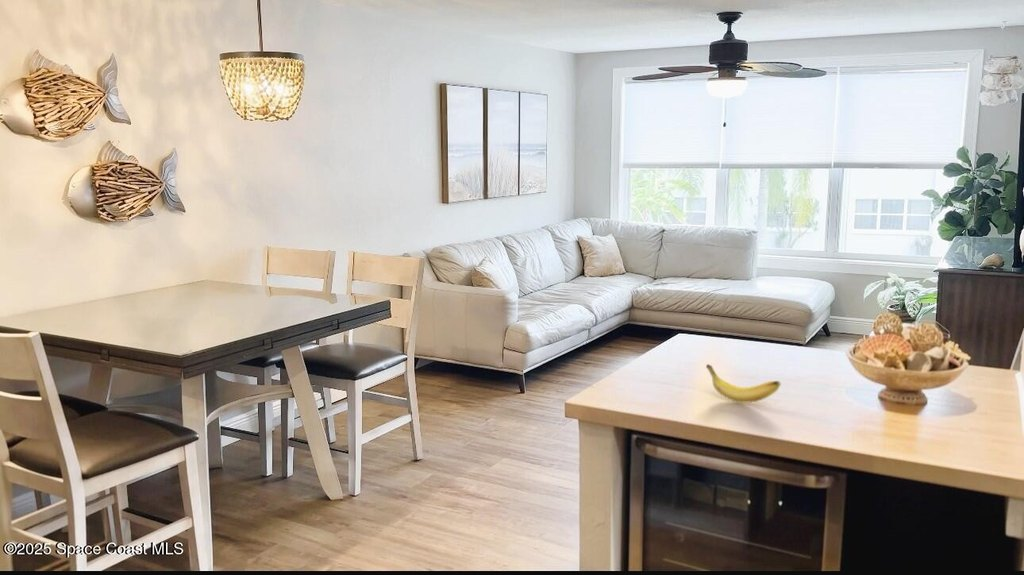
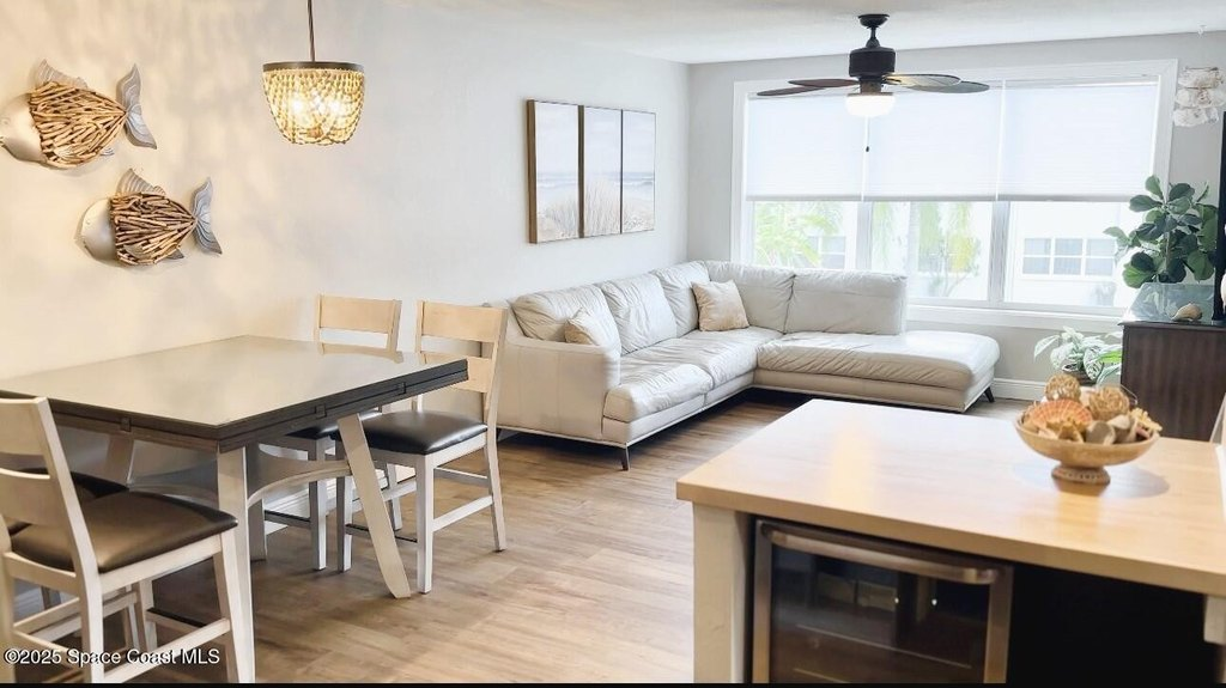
- banana [705,363,782,404]
